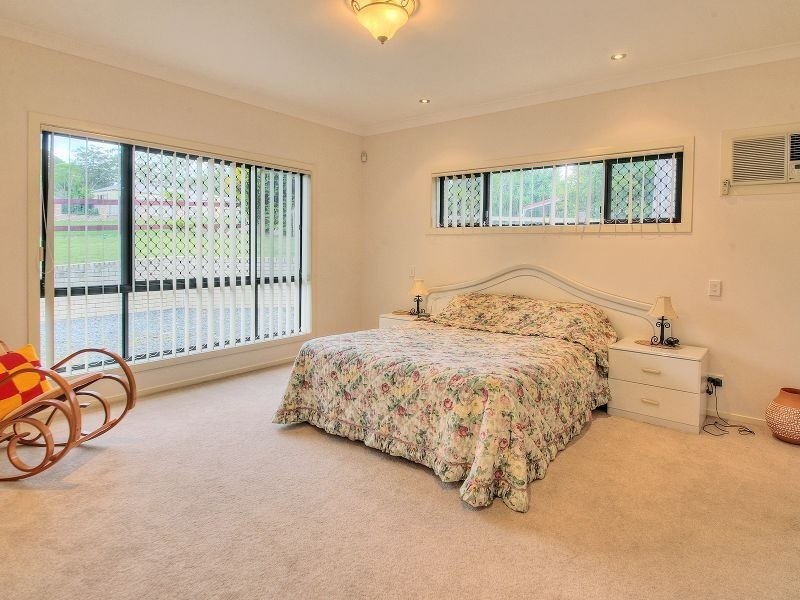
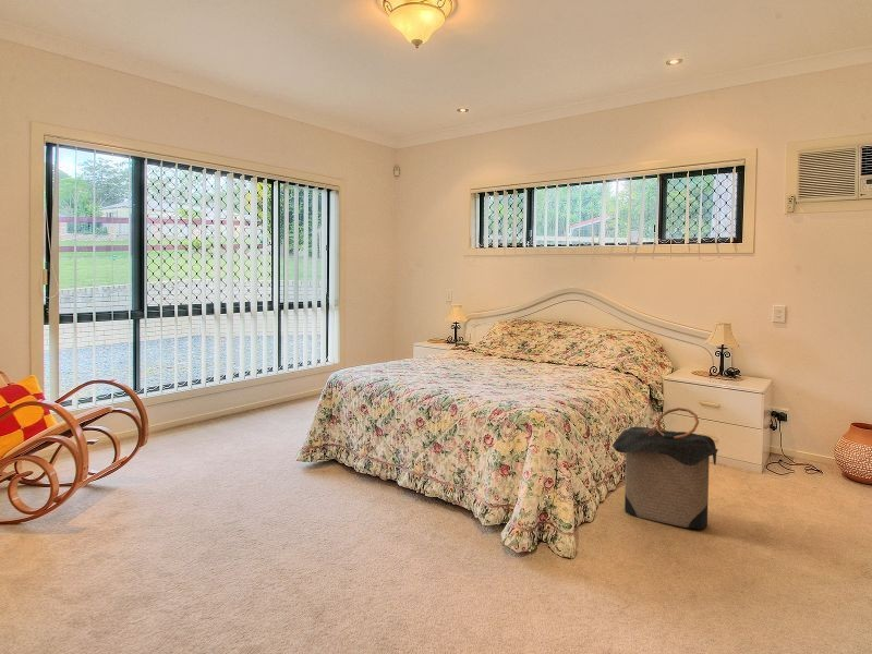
+ laundry hamper [611,407,719,530]
